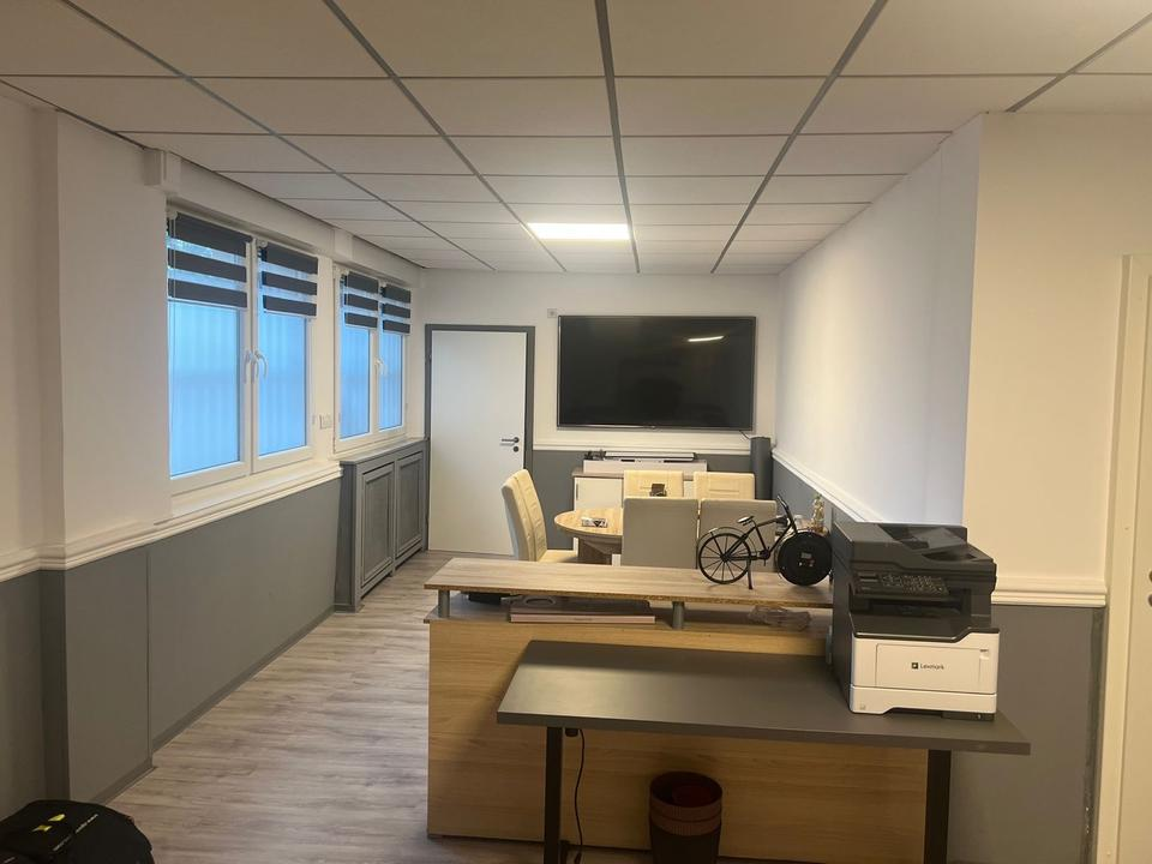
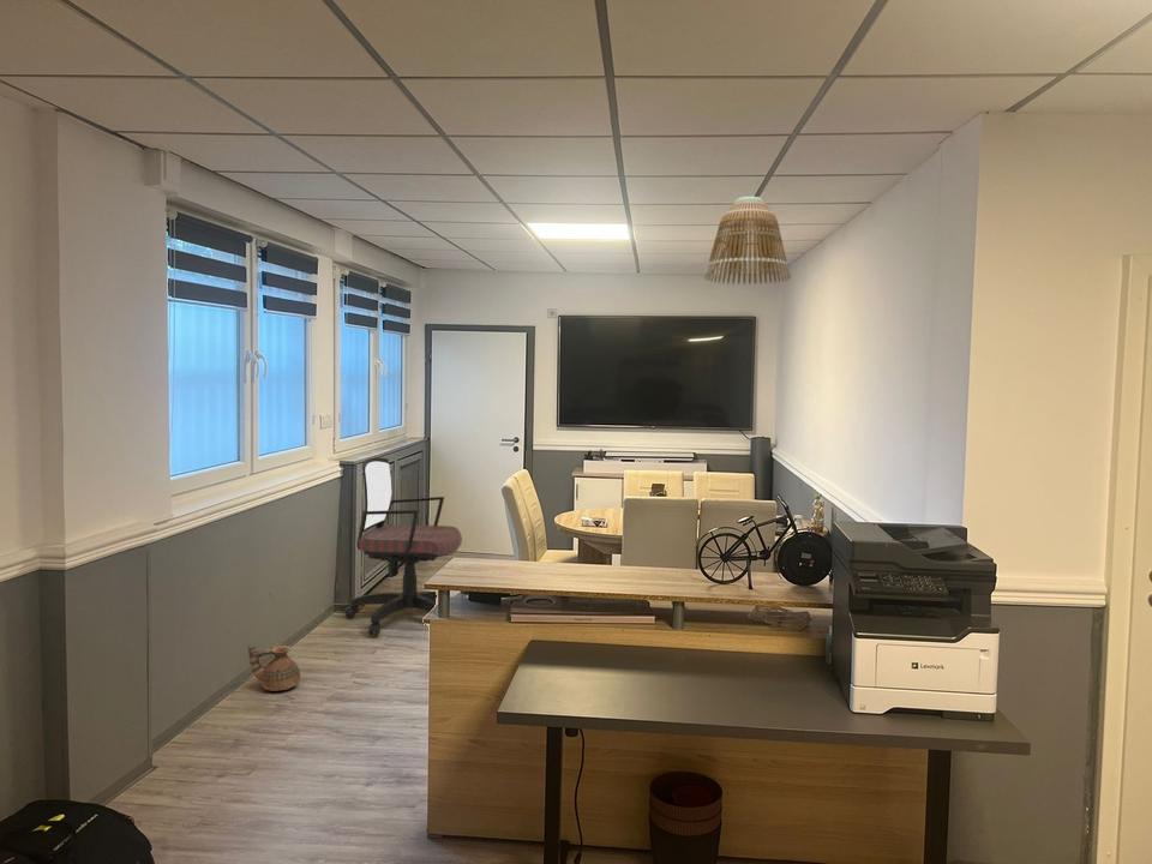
+ office chair [343,457,463,637]
+ ceramic jug [247,643,301,692]
+ lamp shade [703,196,792,286]
